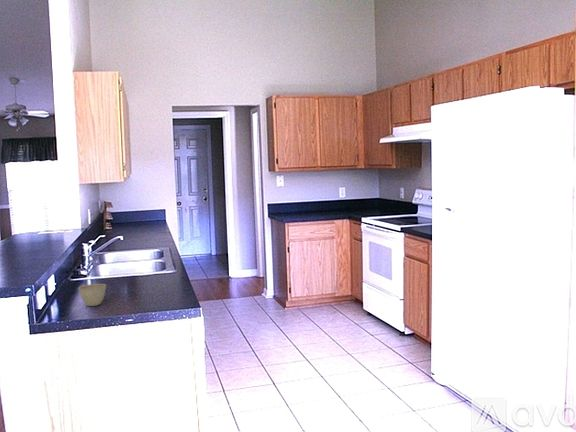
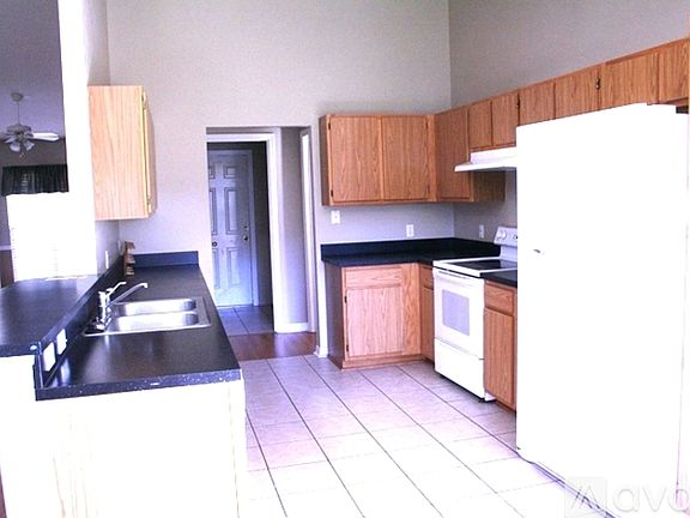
- flower pot [78,283,107,307]
